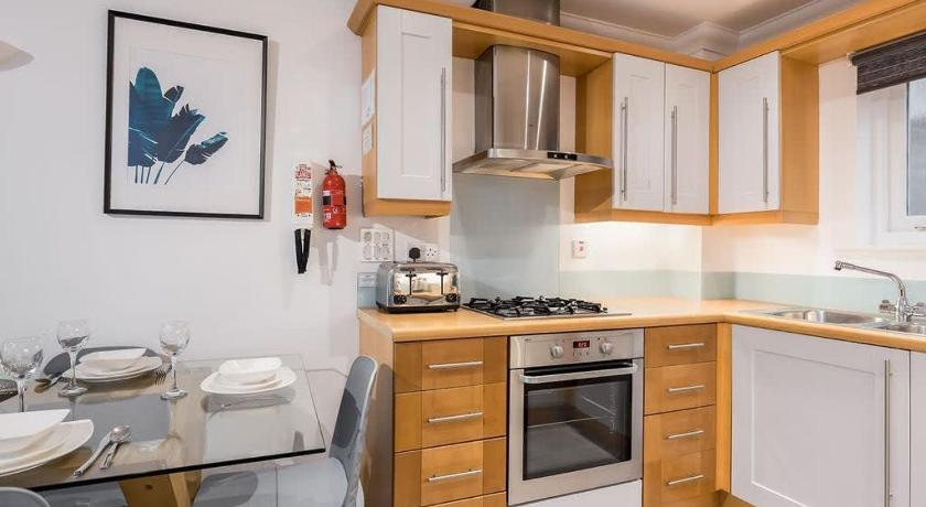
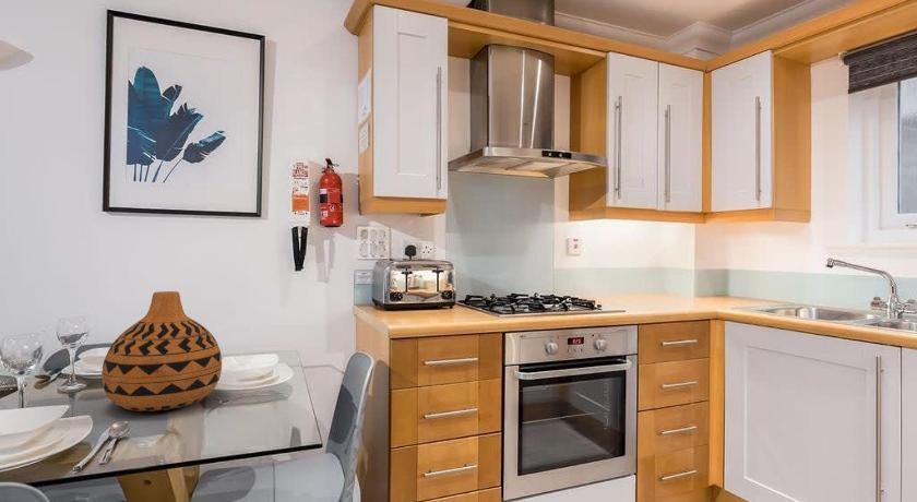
+ vase [100,290,223,413]
